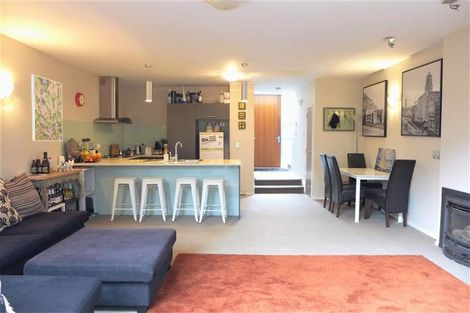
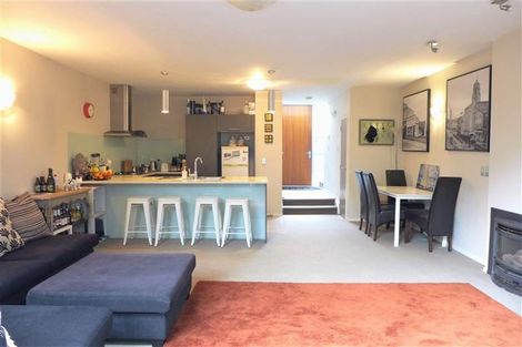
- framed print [30,74,64,142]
